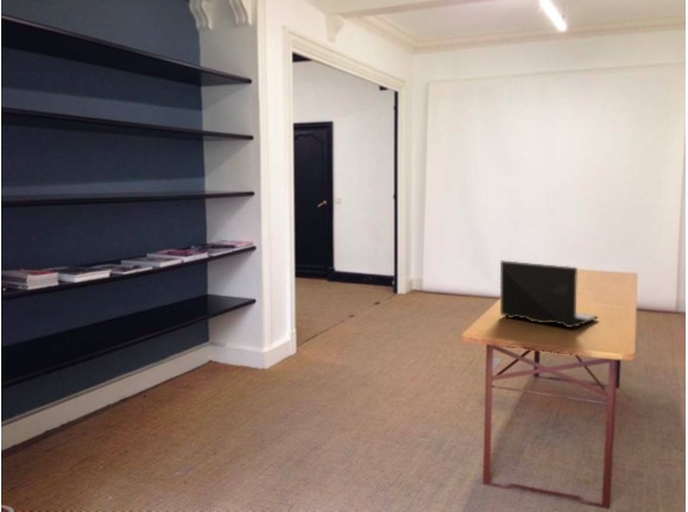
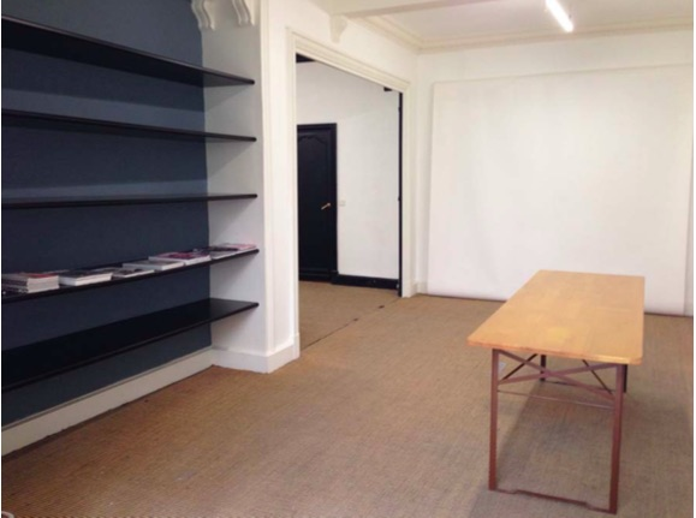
- laptop [499,259,599,329]
